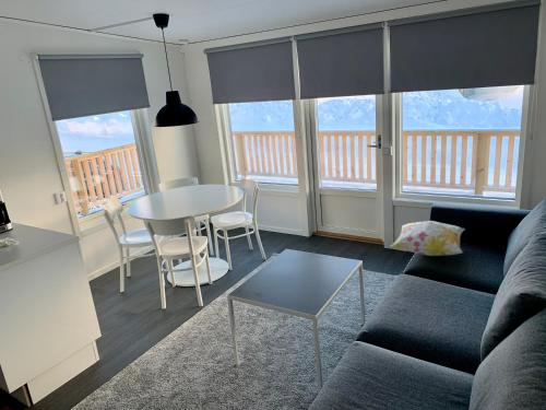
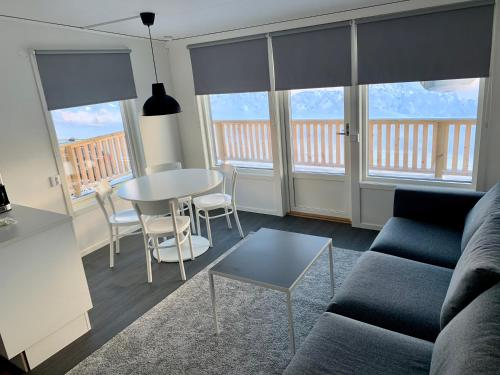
- decorative pillow [389,220,466,257]
